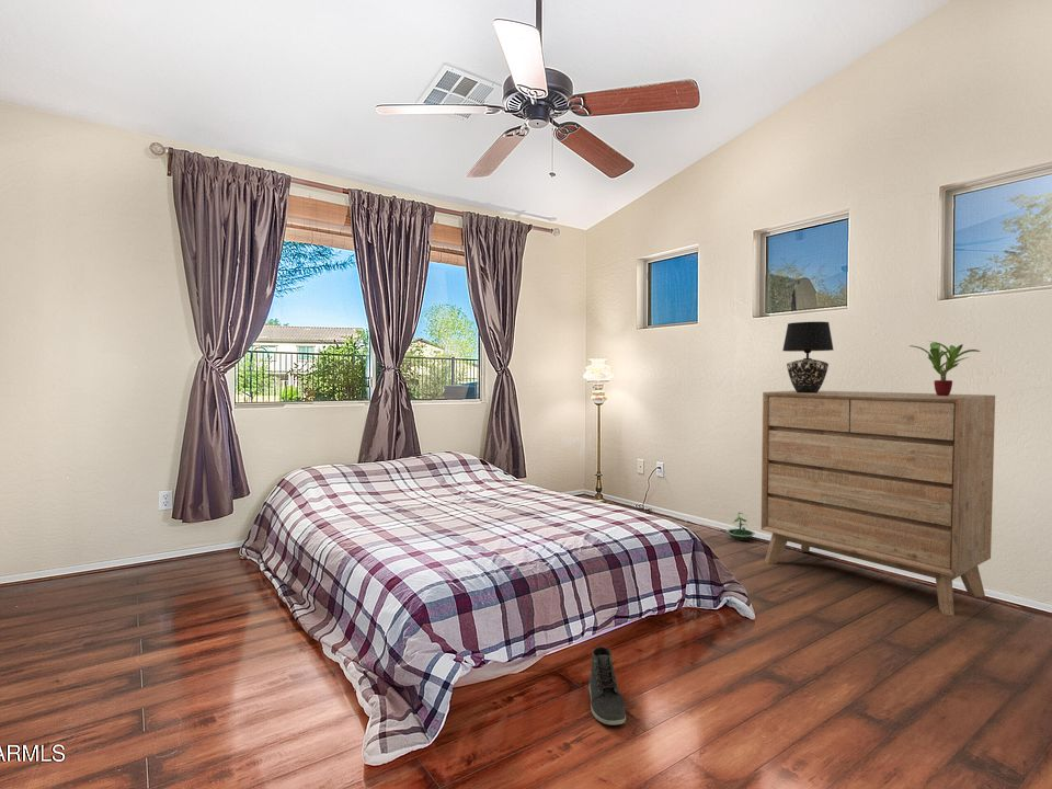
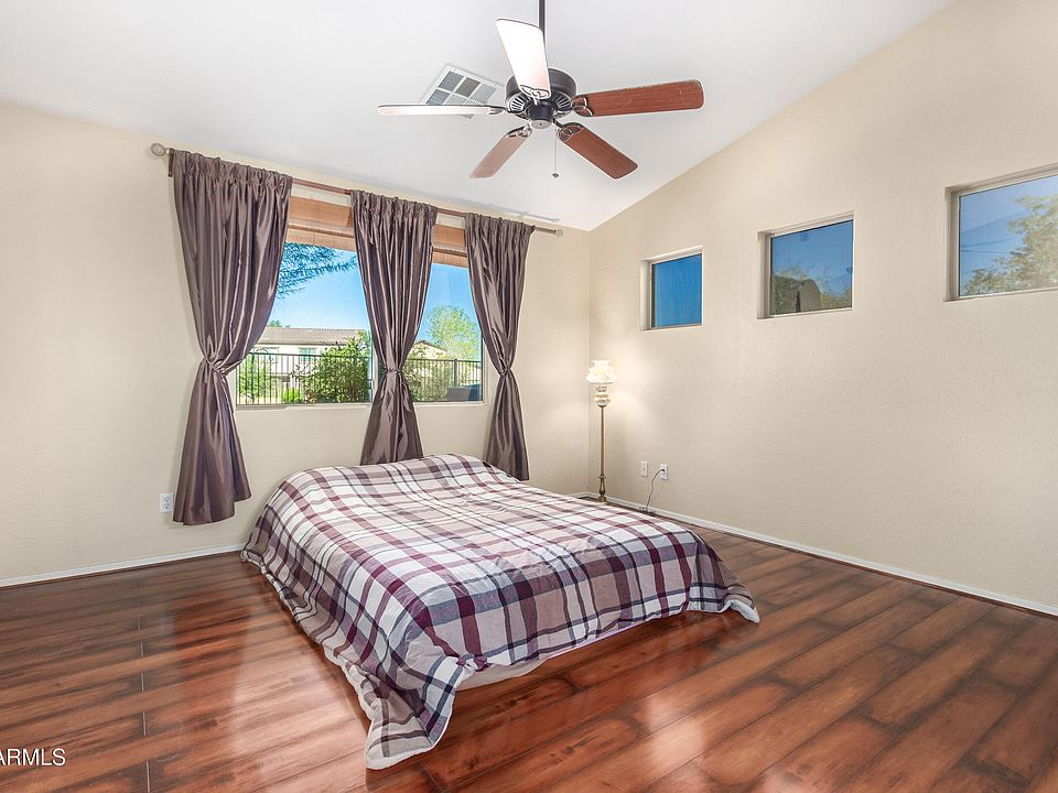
- potted plant [910,340,982,396]
- dresser [761,390,996,617]
- table lamp [781,321,834,393]
- sneaker [588,645,627,727]
- terrarium [724,512,756,542]
